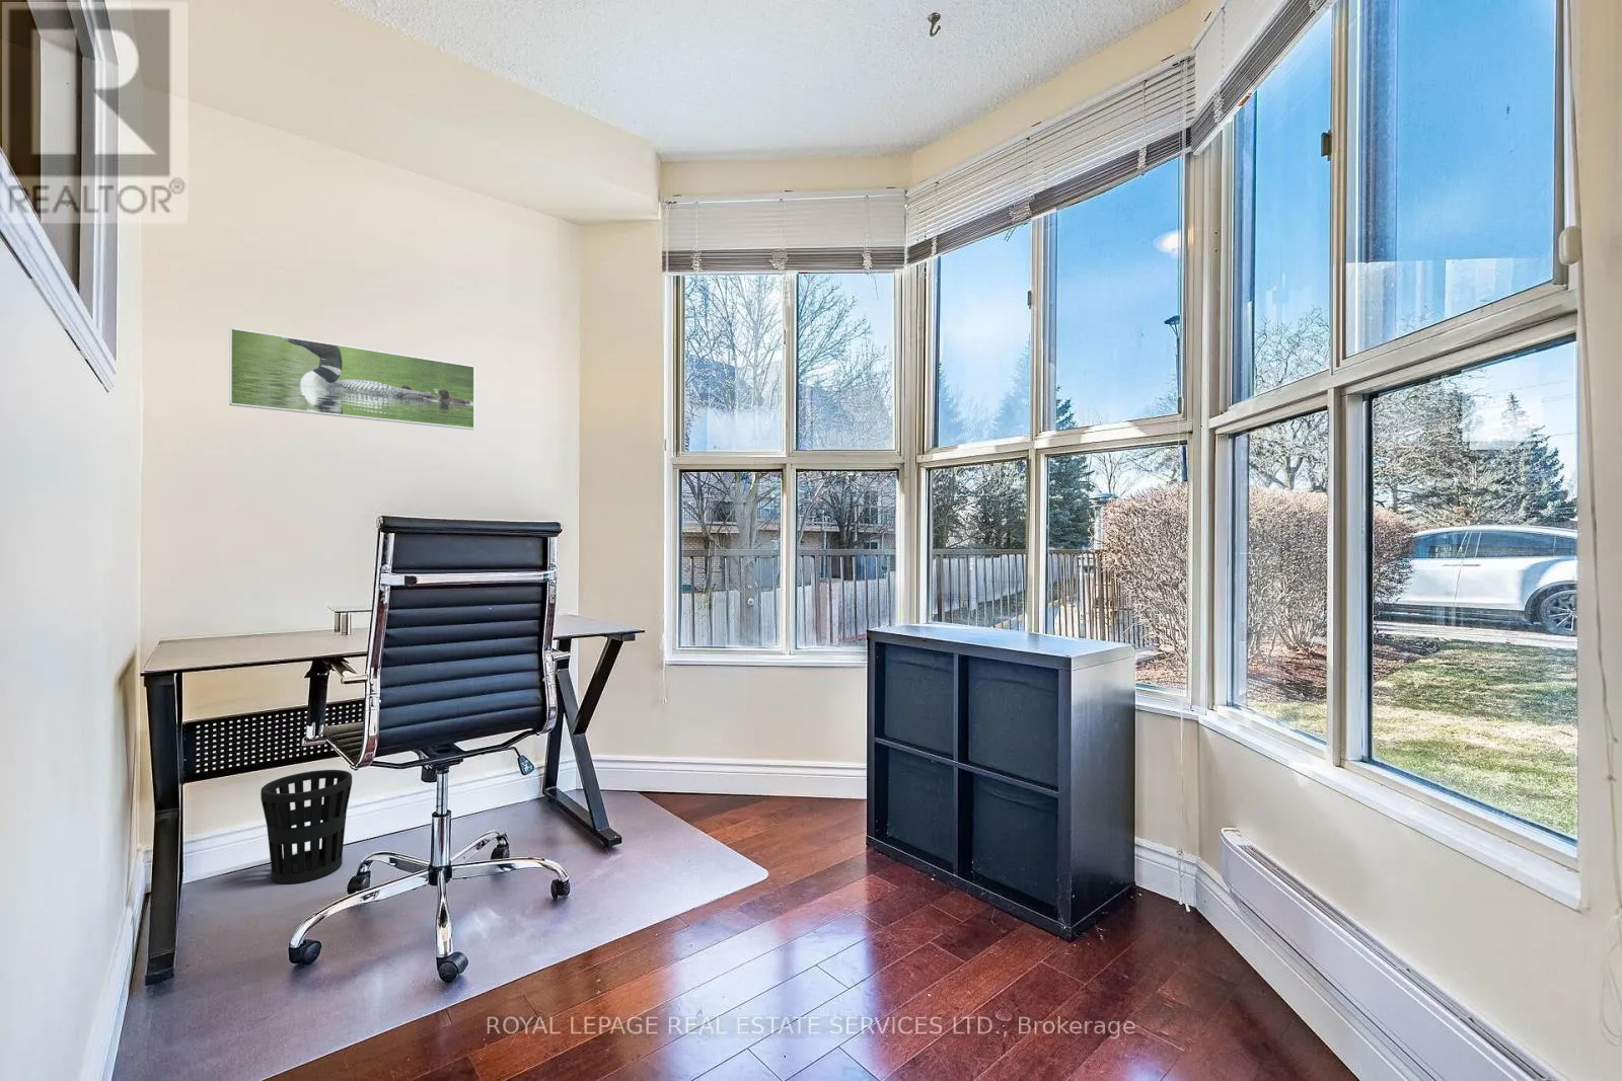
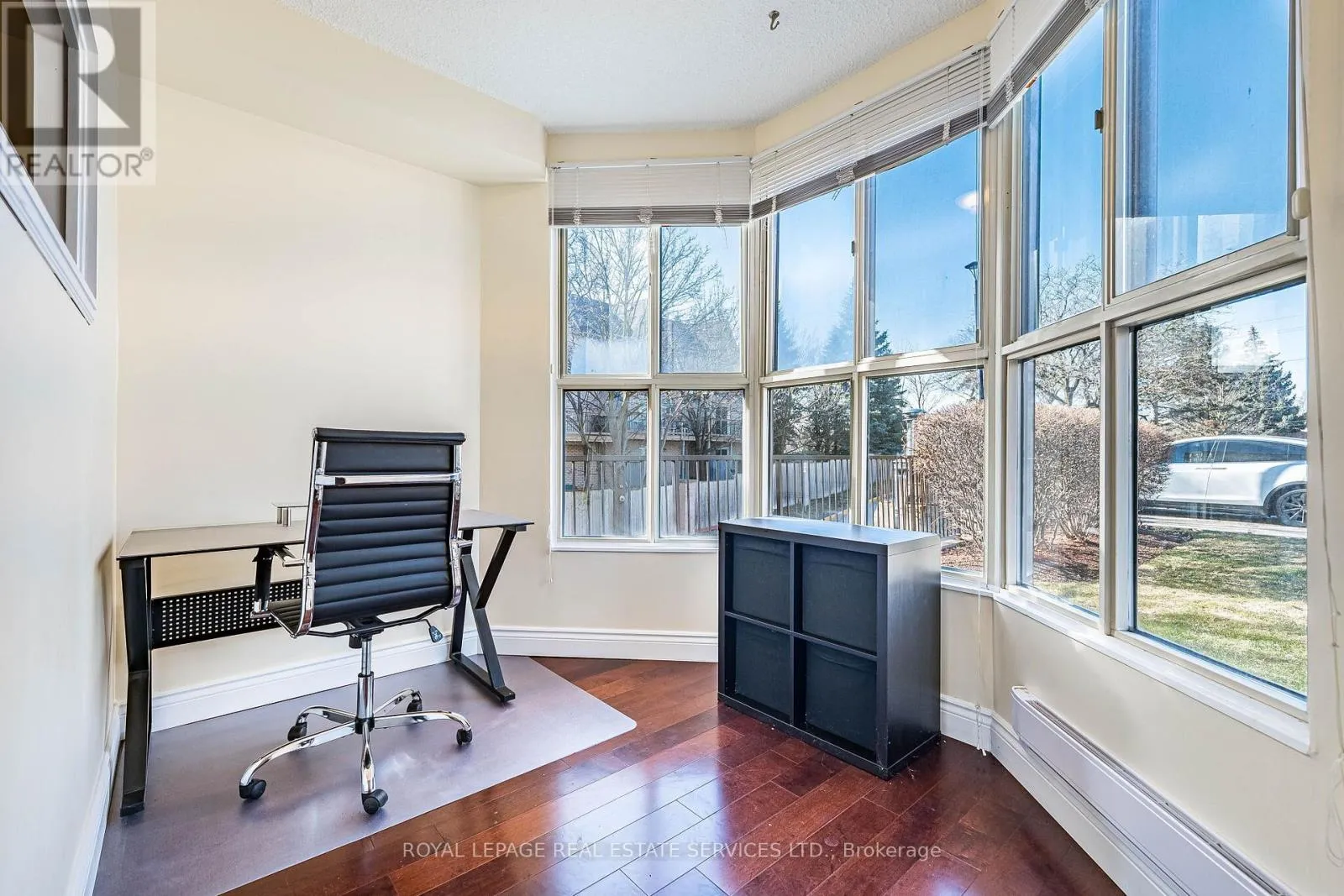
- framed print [228,327,475,431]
- wastebasket [259,769,352,884]
